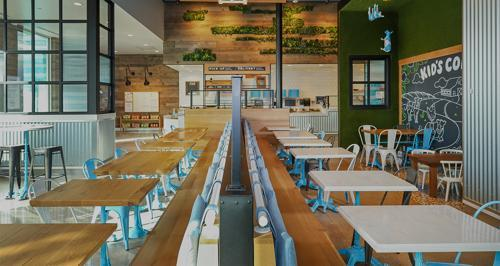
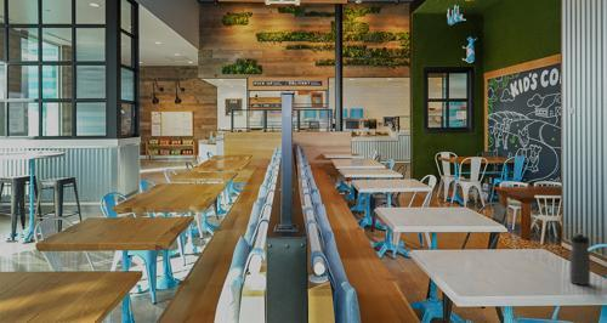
+ water bottle [568,232,591,285]
